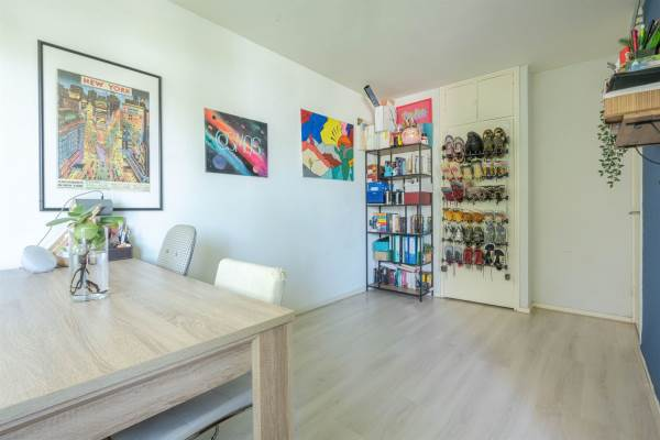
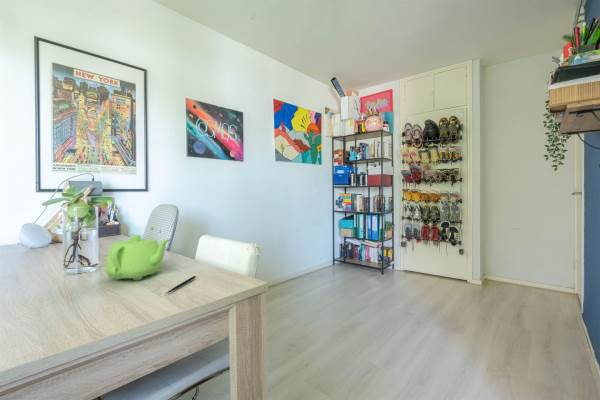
+ teapot [104,234,172,281]
+ pen [166,275,197,294]
